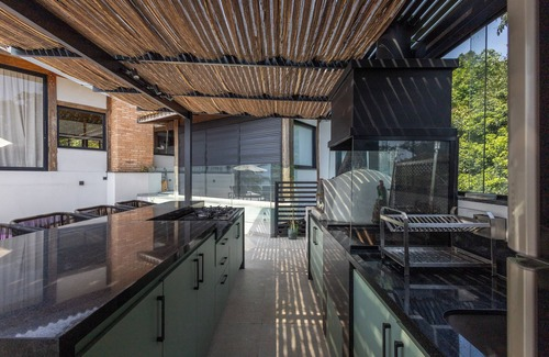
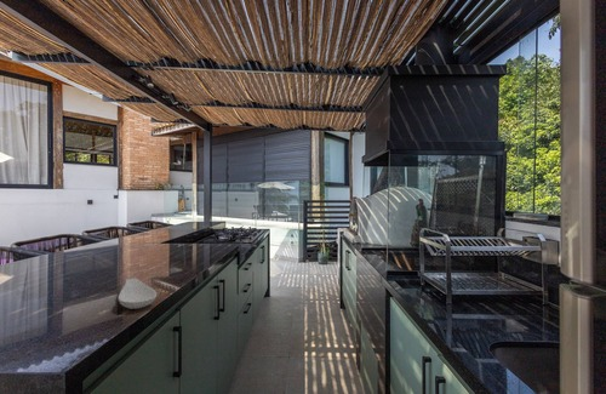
+ spoon rest [118,276,158,310]
